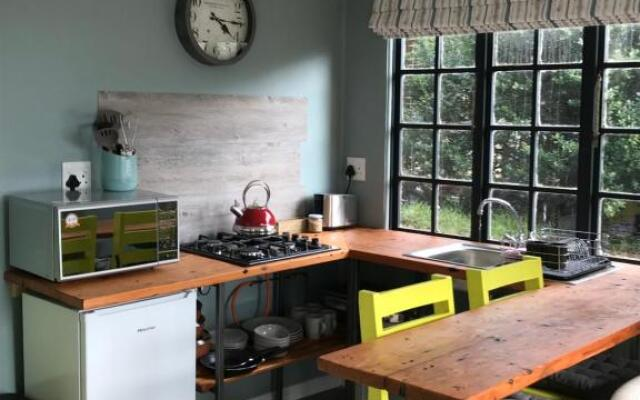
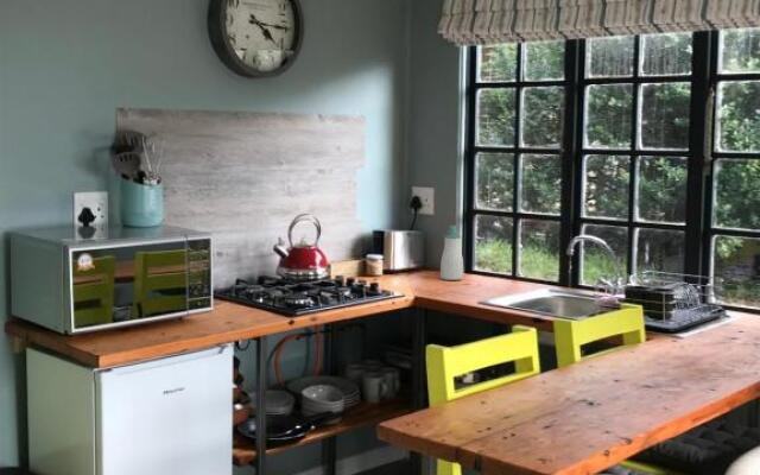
+ soap bottle [439,224,464,281]
